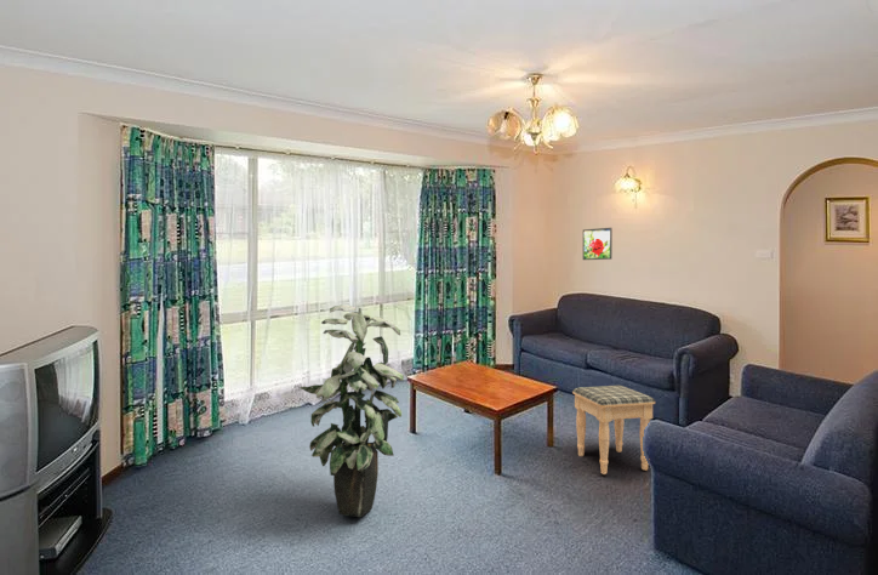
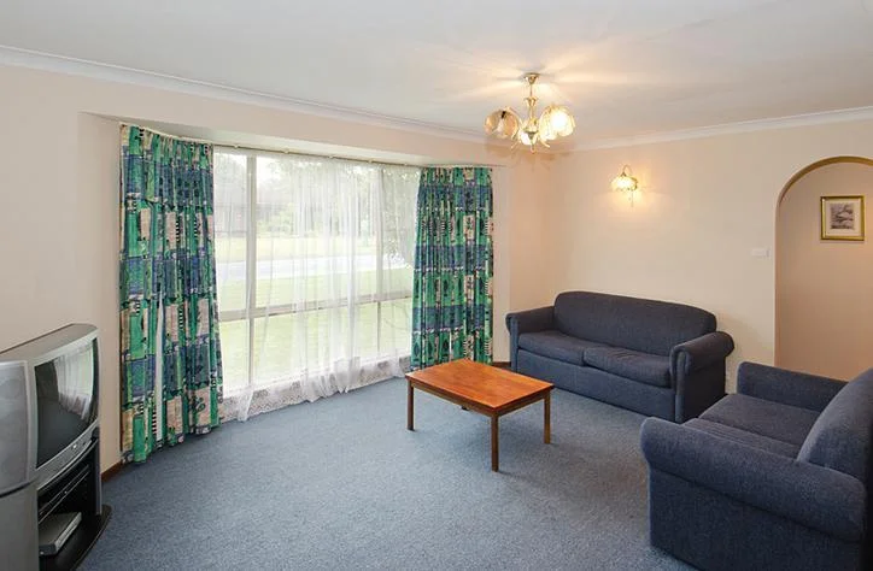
- indoor plant [300,304,405,518]
- footstool [571,385,656,476]
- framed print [582,227,614,261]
